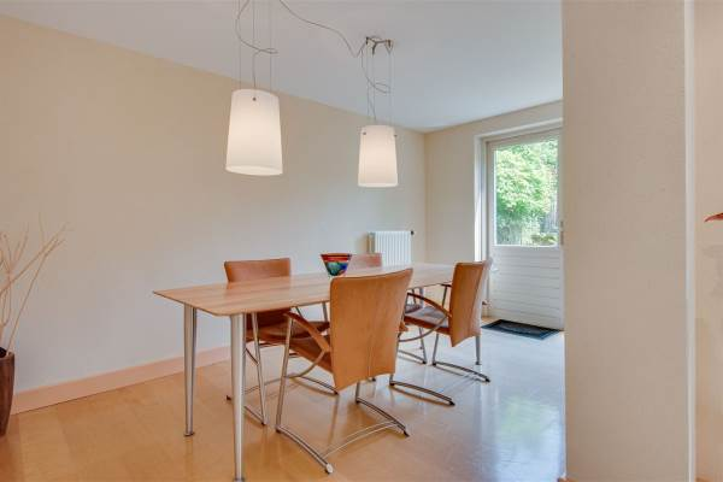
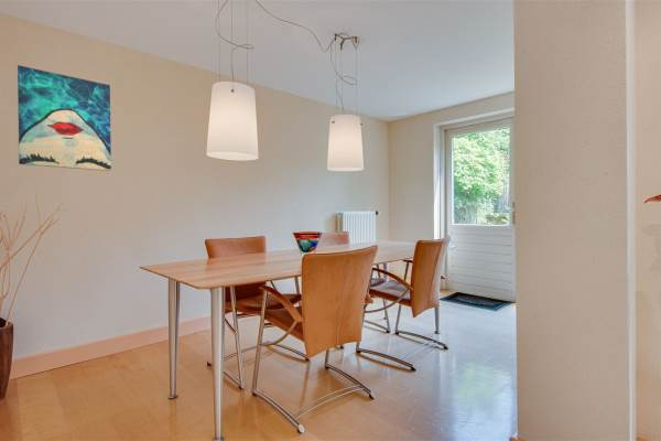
+ wall art [17,64,112,172]
